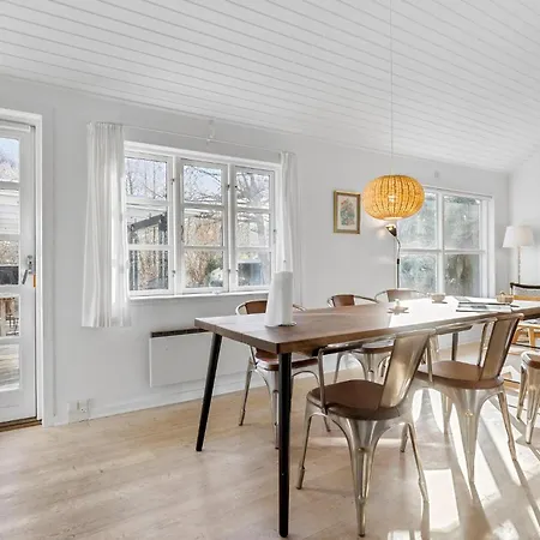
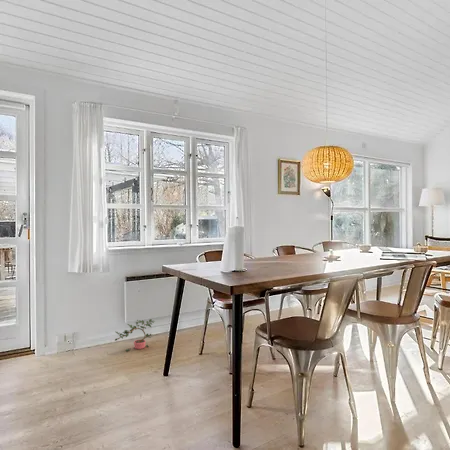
+ potted plant [114,318,156,352]
